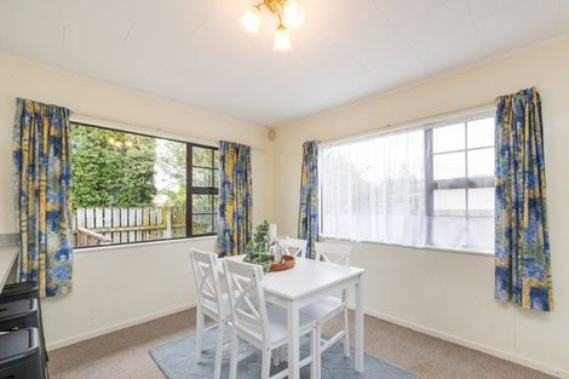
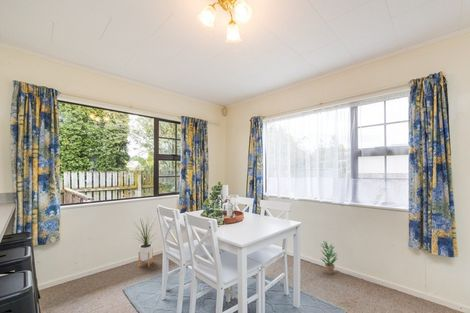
+ potted plant [319,240,338,275]
+ house plant [133,216,160,267]
